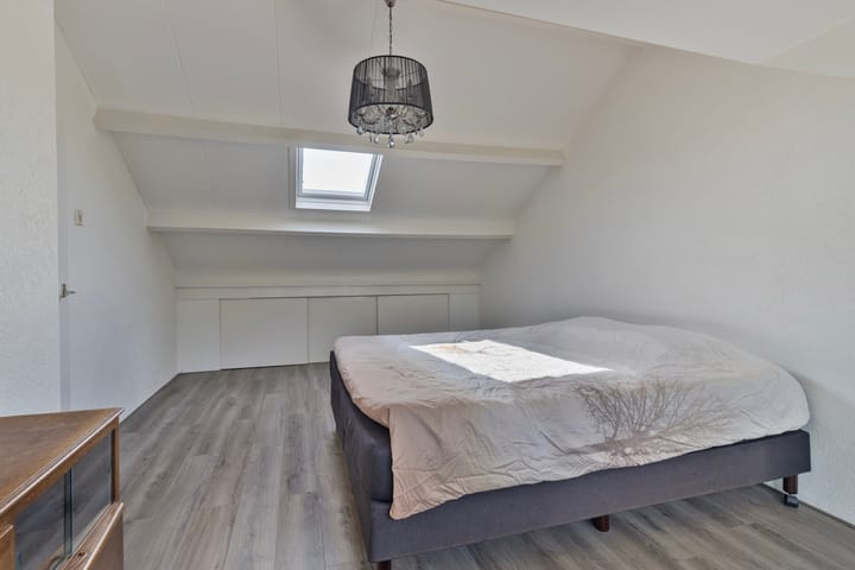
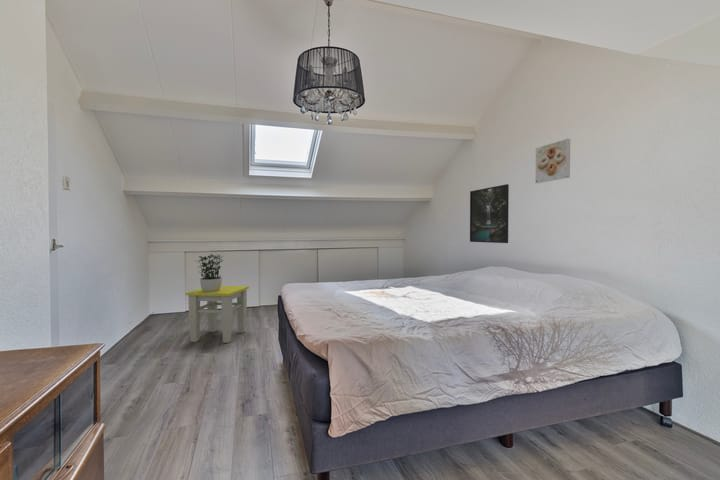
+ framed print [534,138,571,184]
+ stool [185,285,250,344]
+ potted plant [194,253,224,292]
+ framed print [469,183,510,244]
